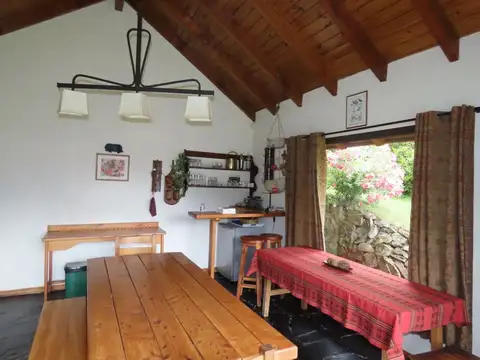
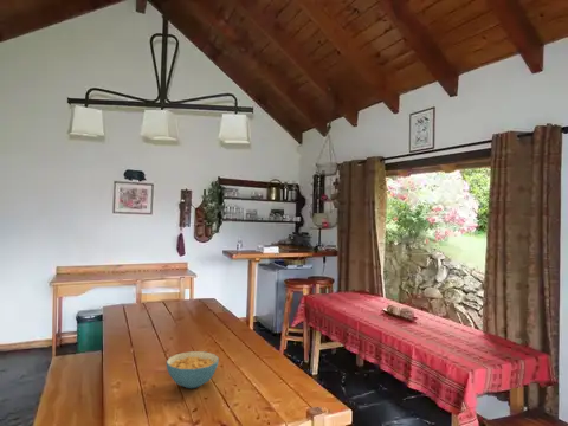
+ cereal bowl [166,350,220,389]
